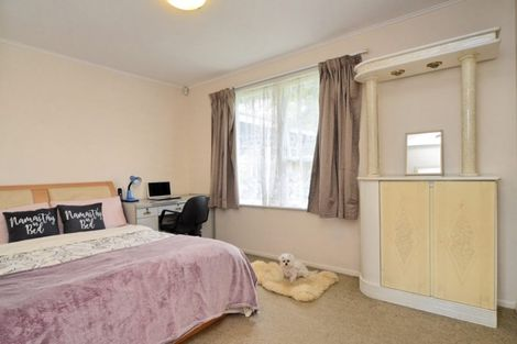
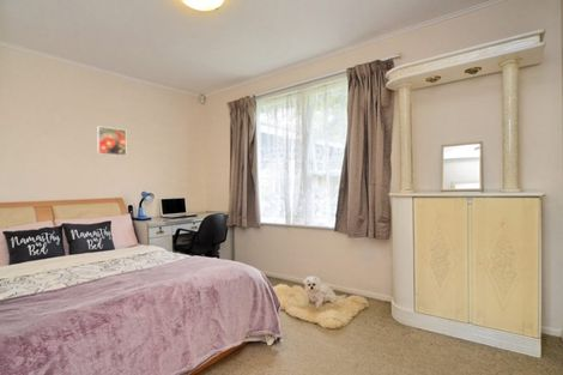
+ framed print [96,125,127,157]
